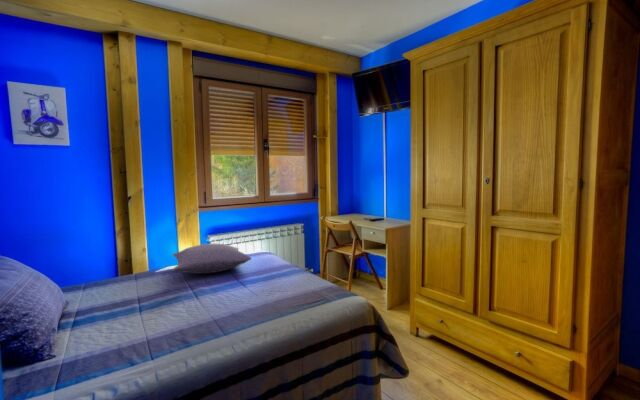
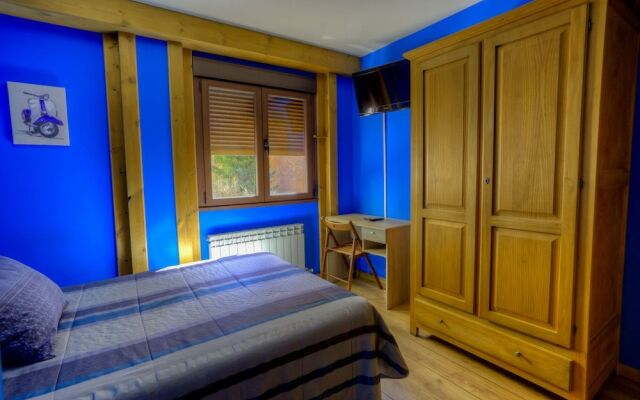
- pillow [171,243,252,275]
